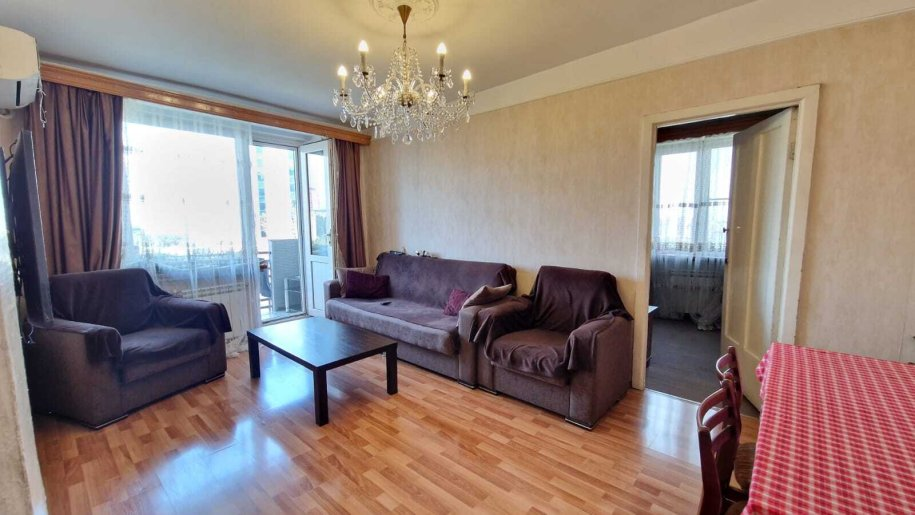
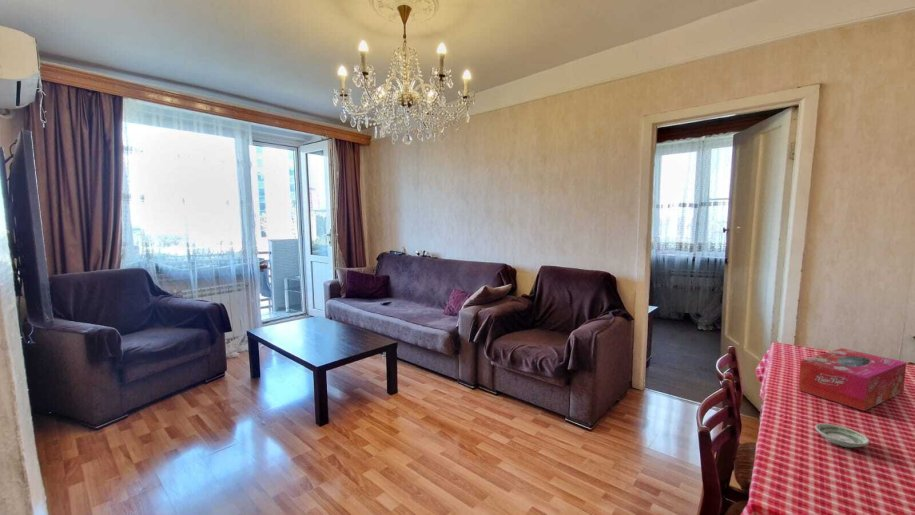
+ saucer [814,423,871,448]
+ tissue box [797,347,907,412]
